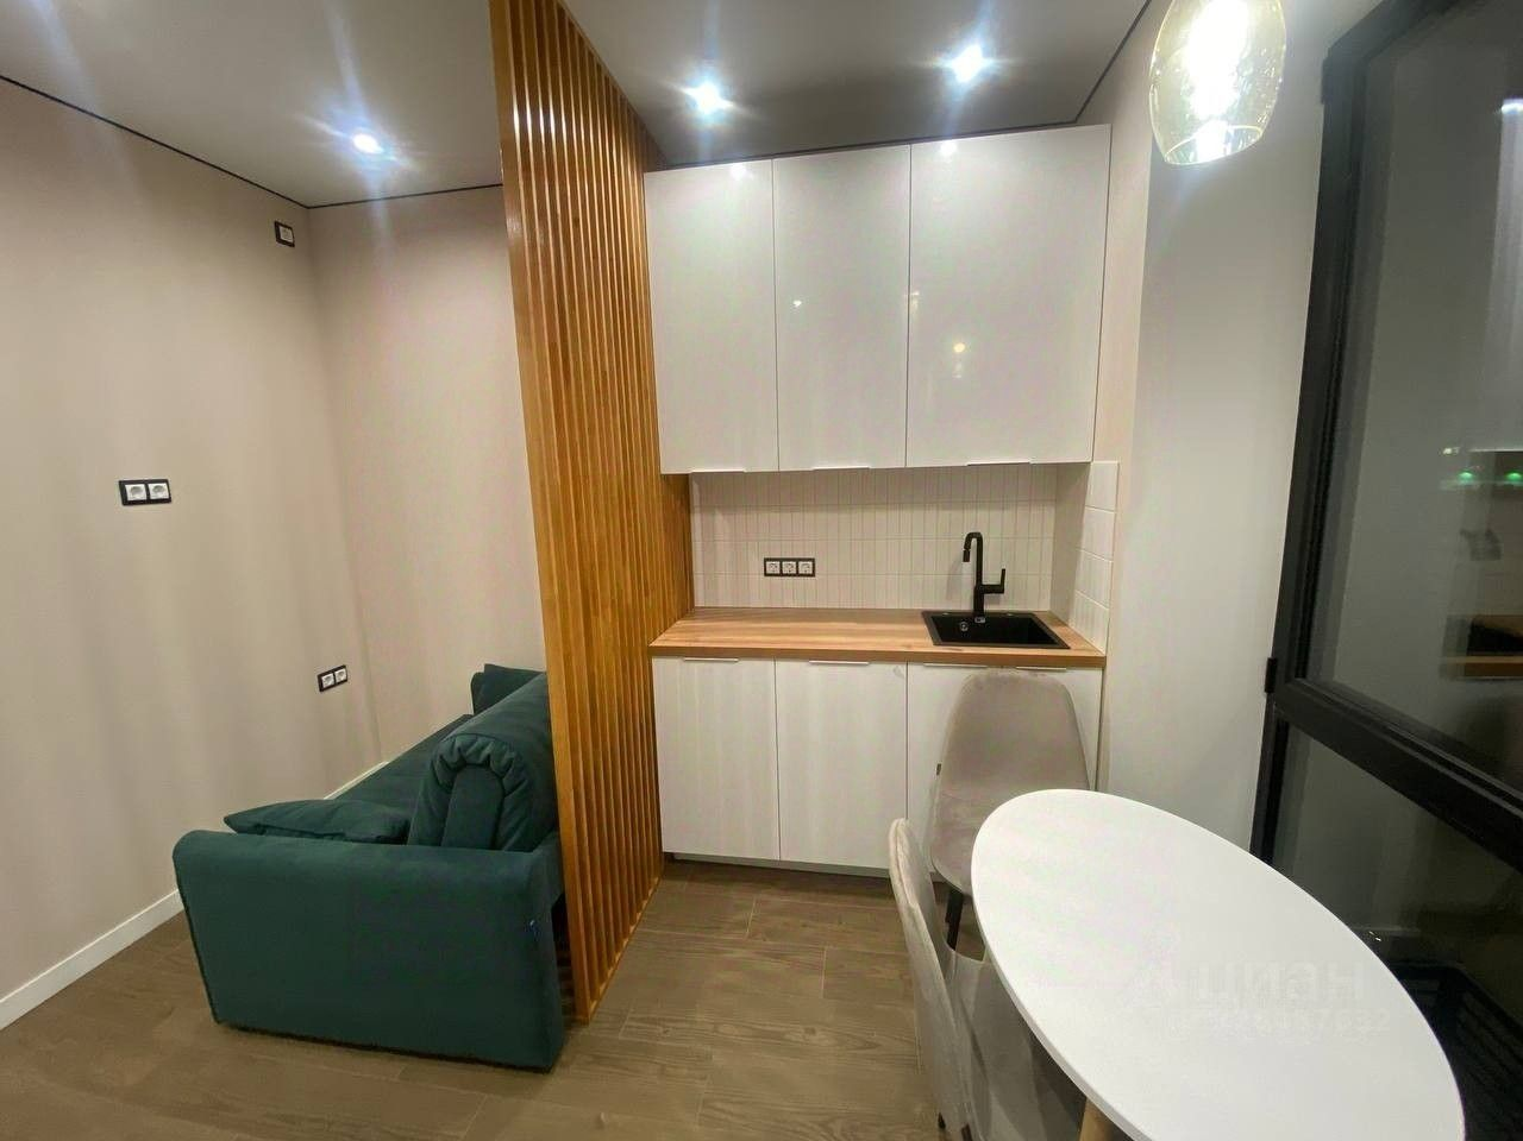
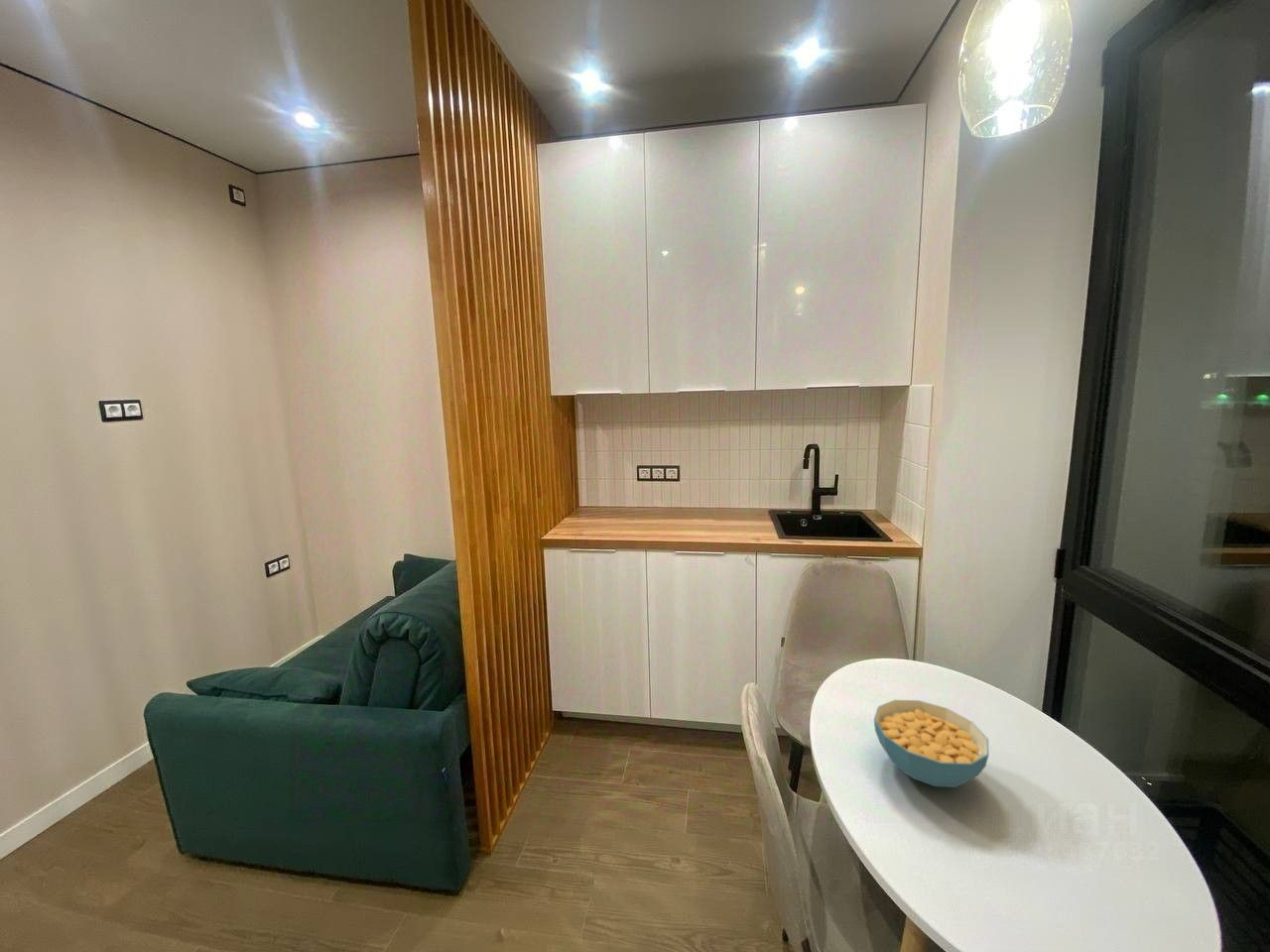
+ cereal bowl [873,699,990,788]
